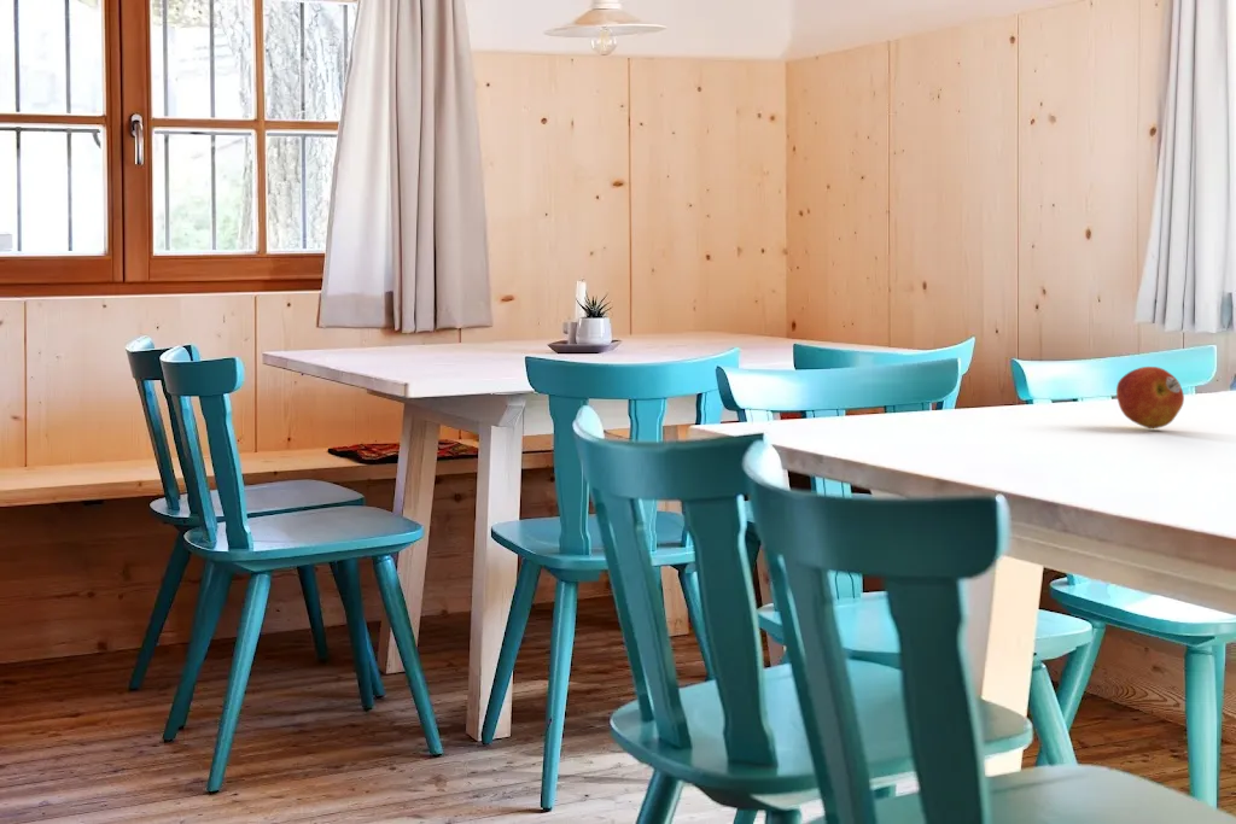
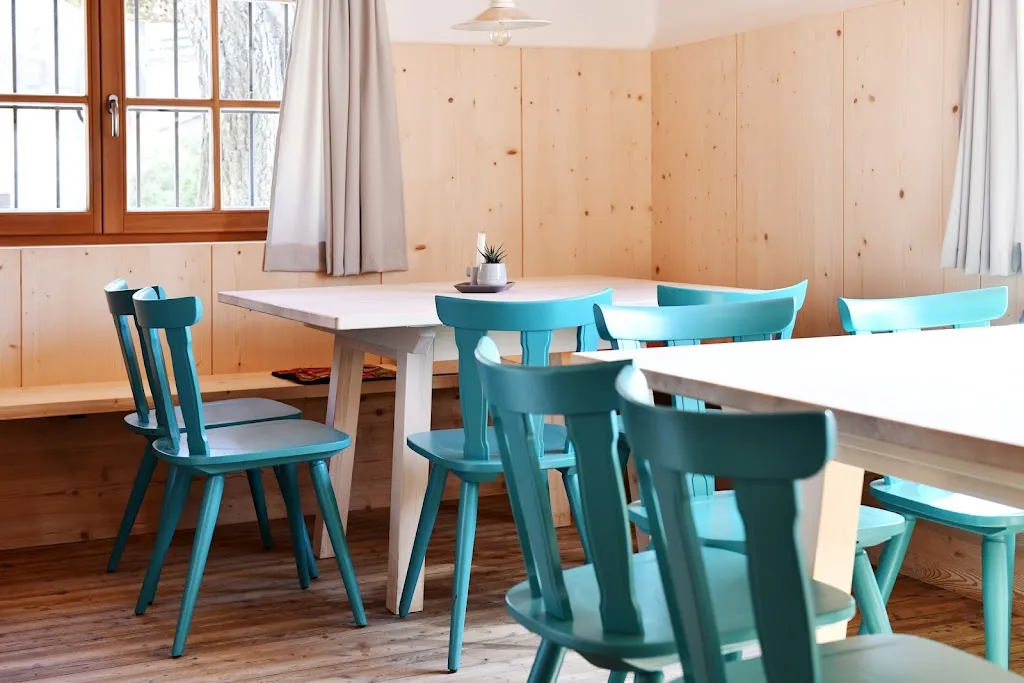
- fruit [1115,366,1185,429]
